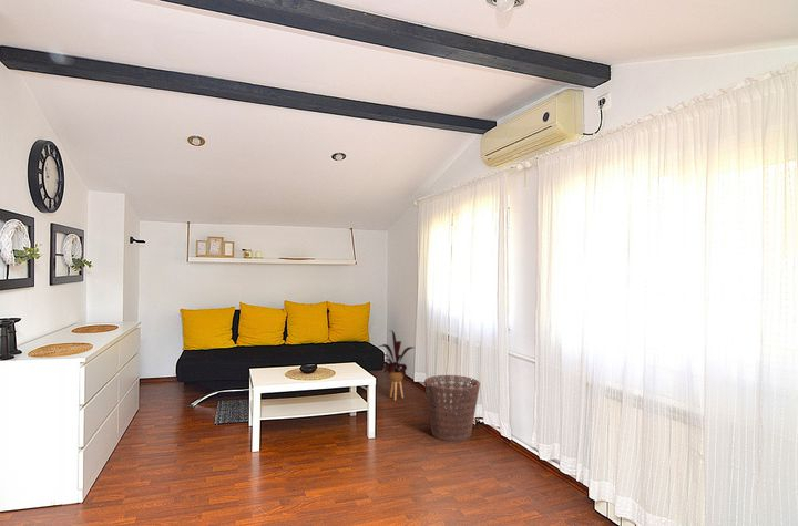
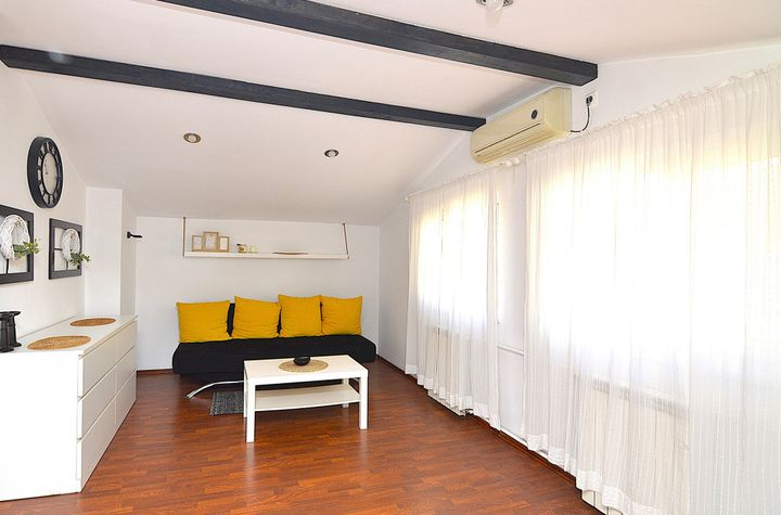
- house plant [374,329,415,402]
- basket [423,374,481,443]
